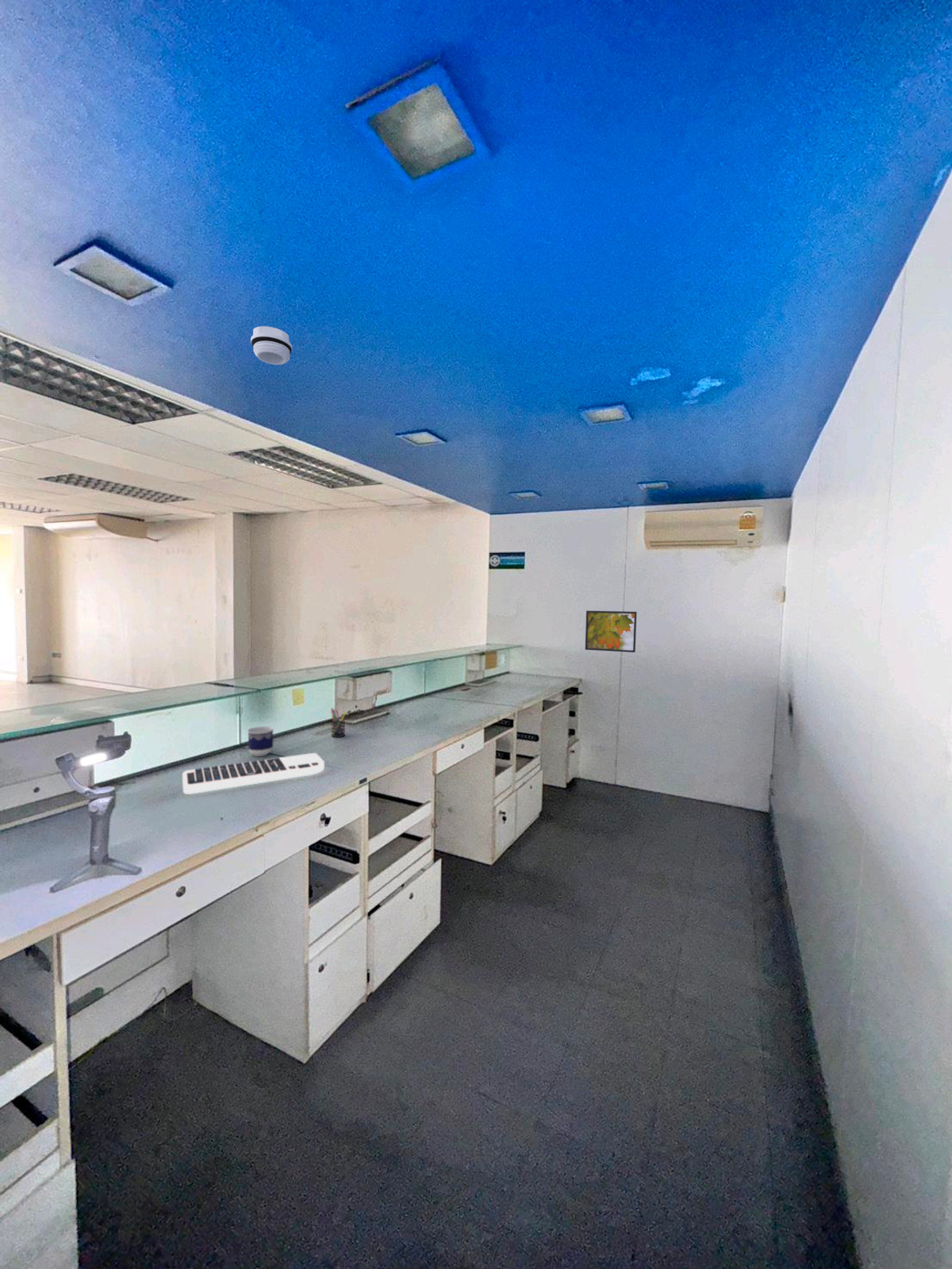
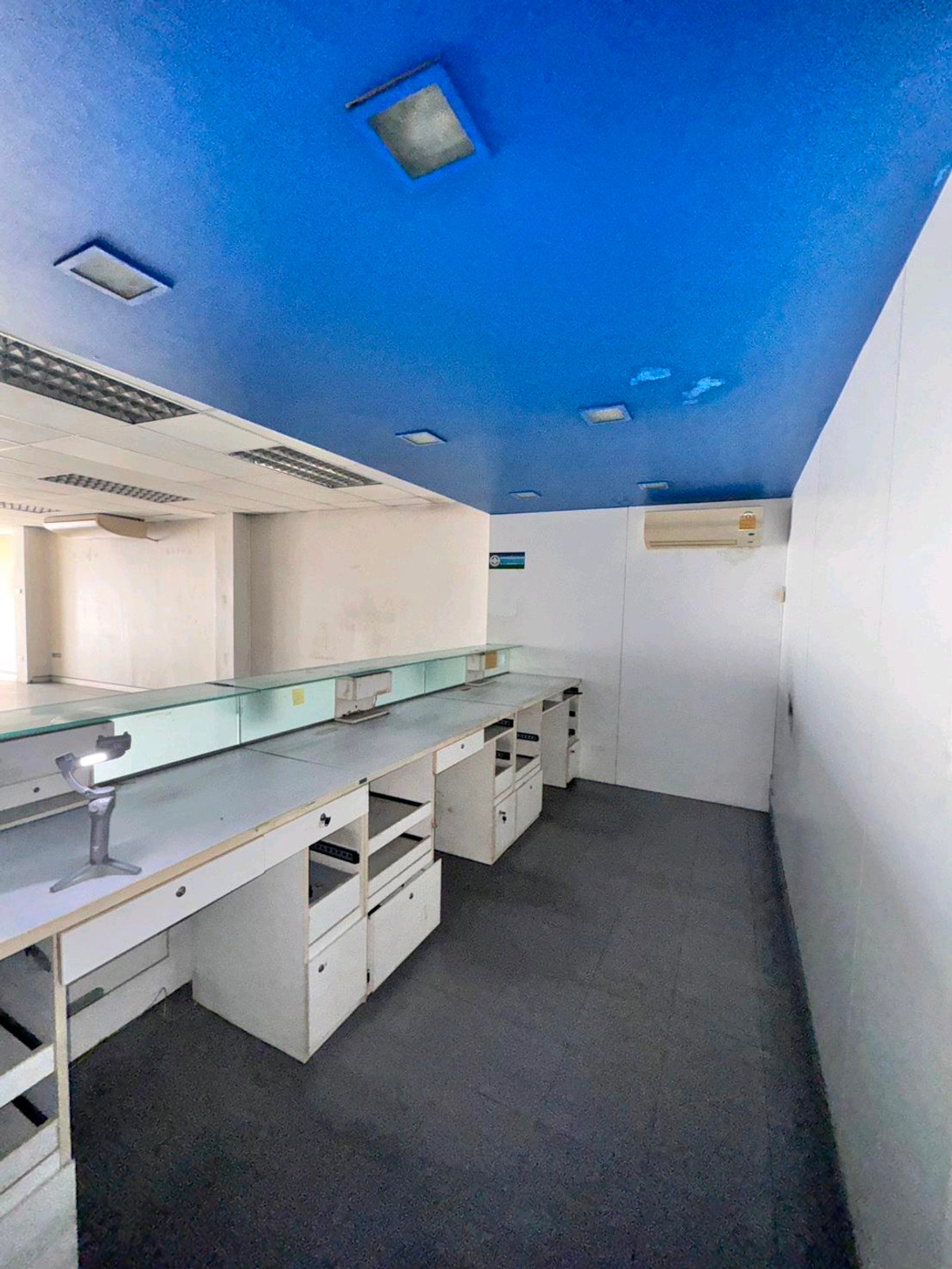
- pen holder [330,707,347,738]
- cup [247,725,274,757]
- keyboard [182,752,325,795]
- smoke detector [250,325,293,366]
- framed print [585,610,638,653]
